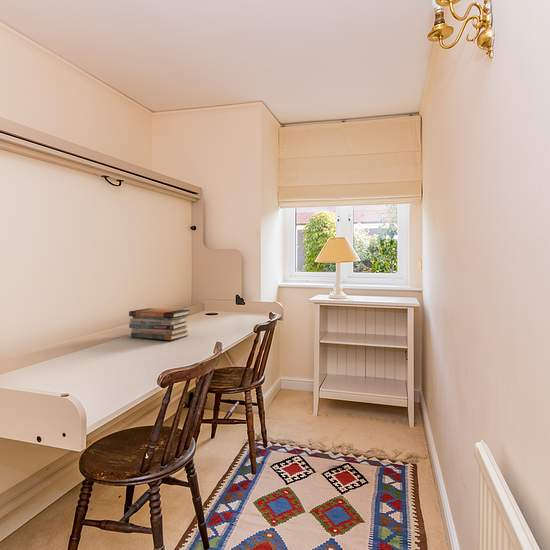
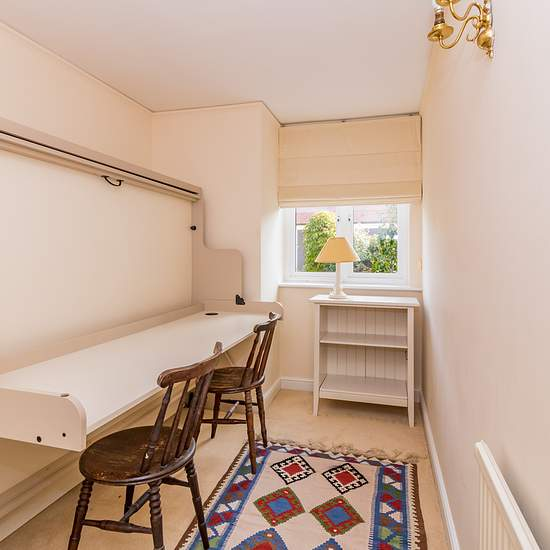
- book stack [128,307,191,341]
